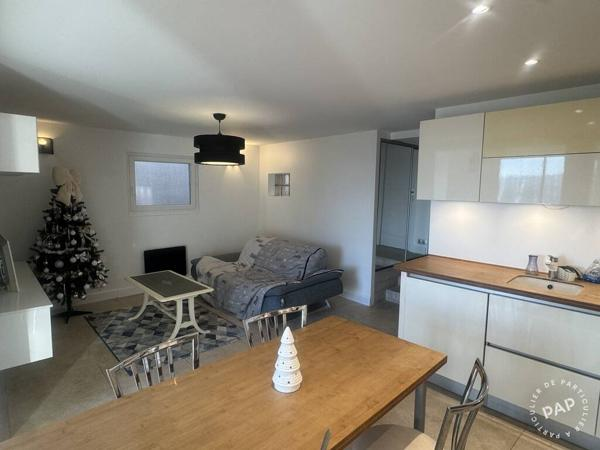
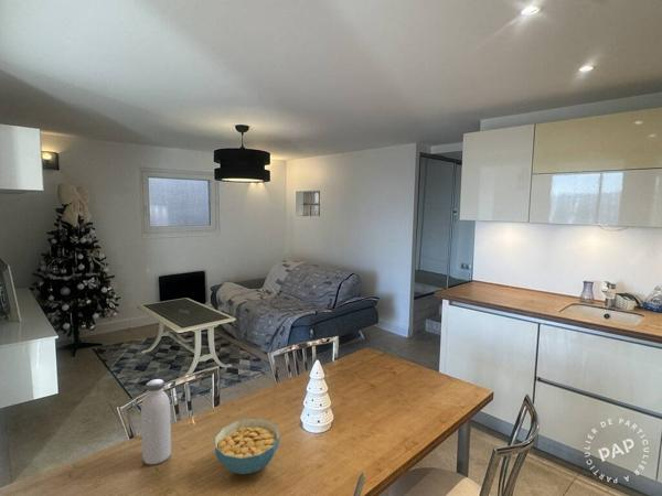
+ cereal bowl [214,418,281,475]
+ water bottle [140,378,172,465]
